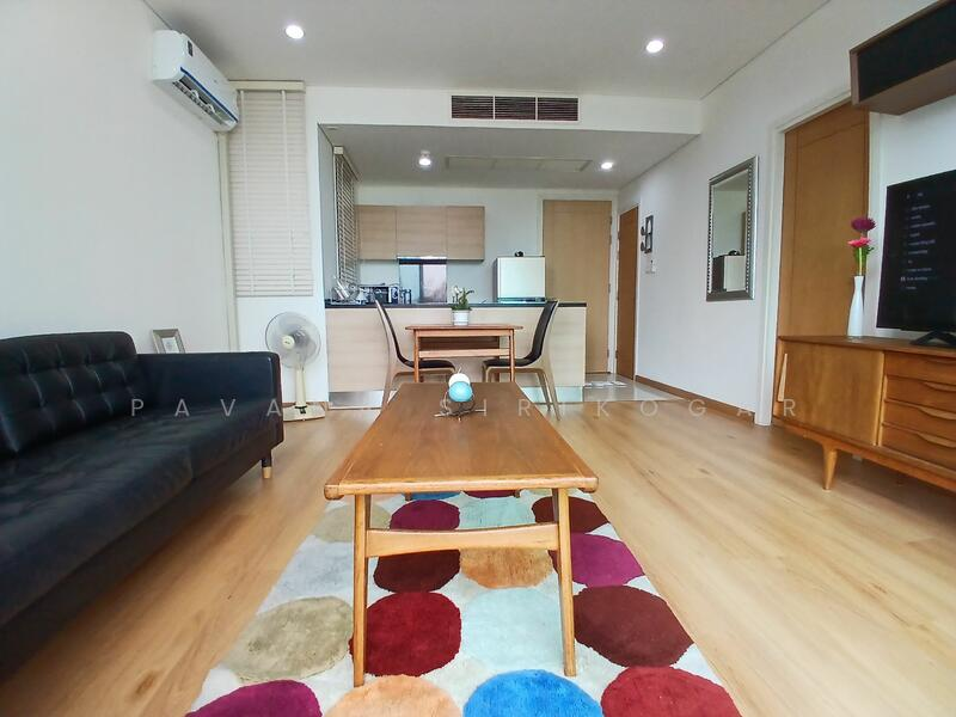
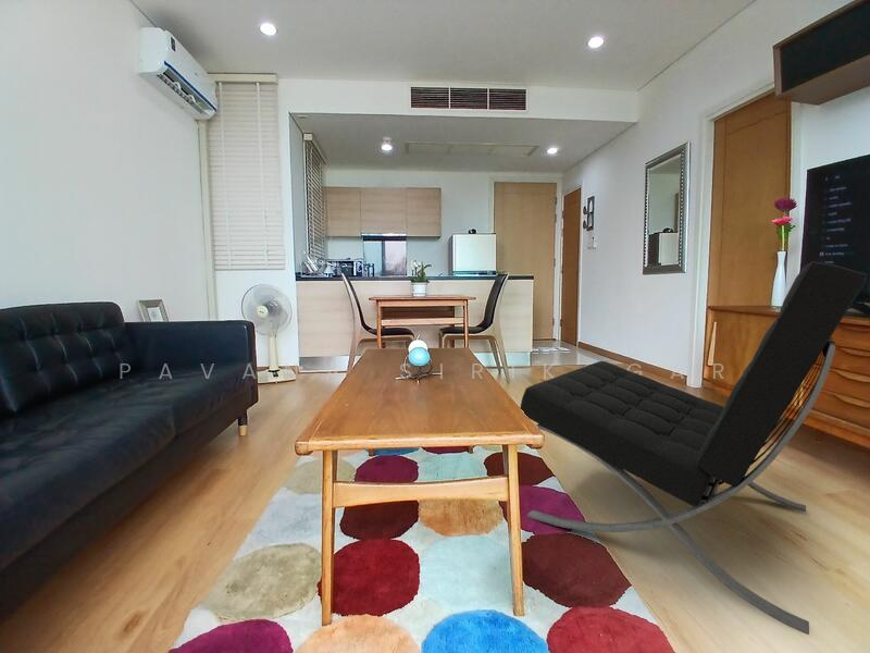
+ lounge chair [519,260,868,636]
